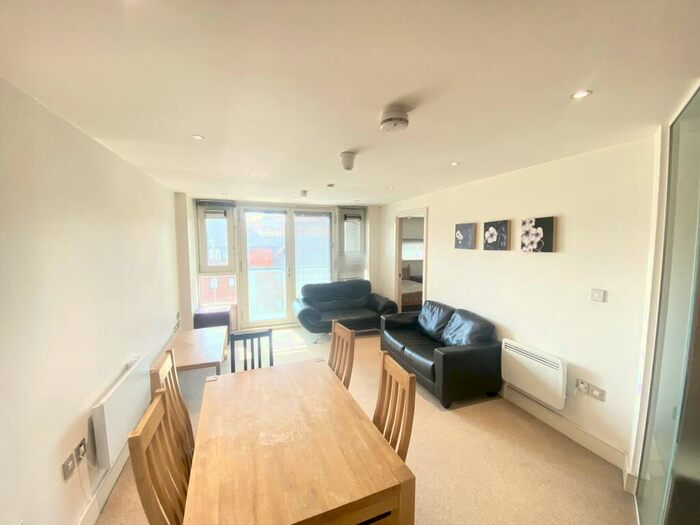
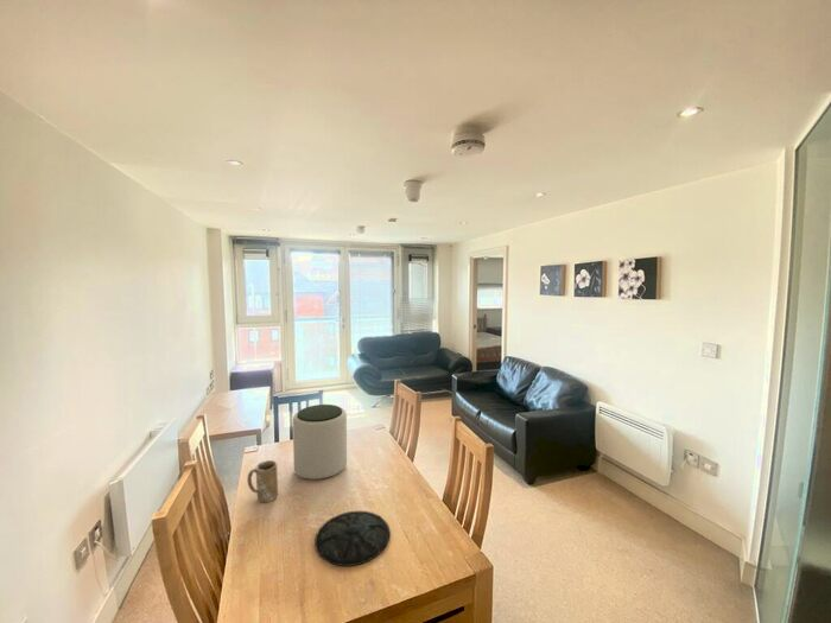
+ mug [247,459,279,503]
+ plant pot [292,403,348,481]
+ plate [313,509,391,567]
